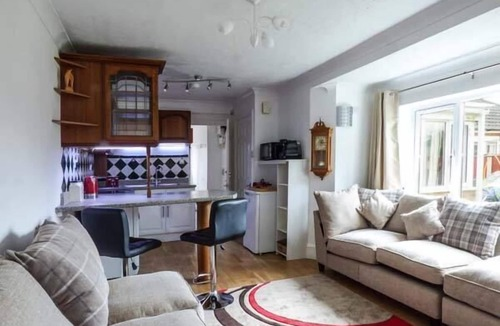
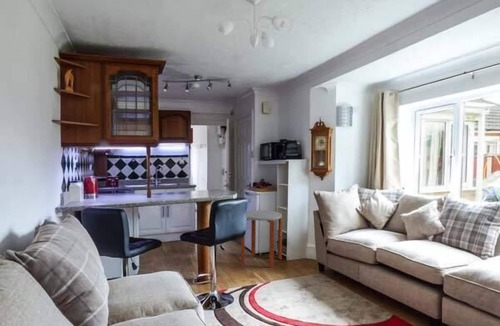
+ side table [240,210,283,269]
